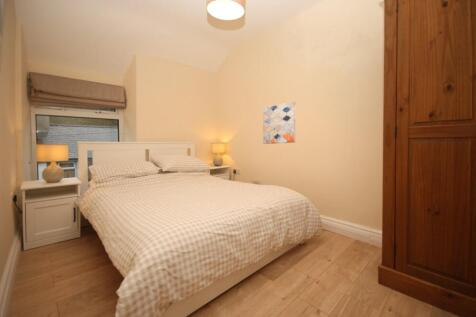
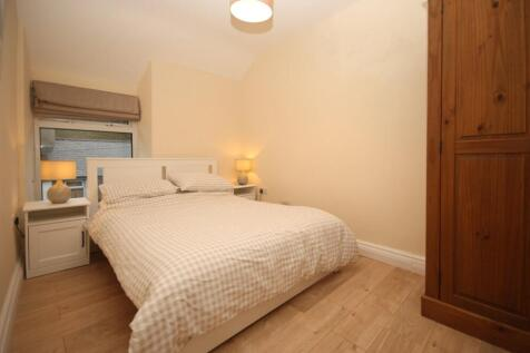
- wall art [262,101,296,145]
